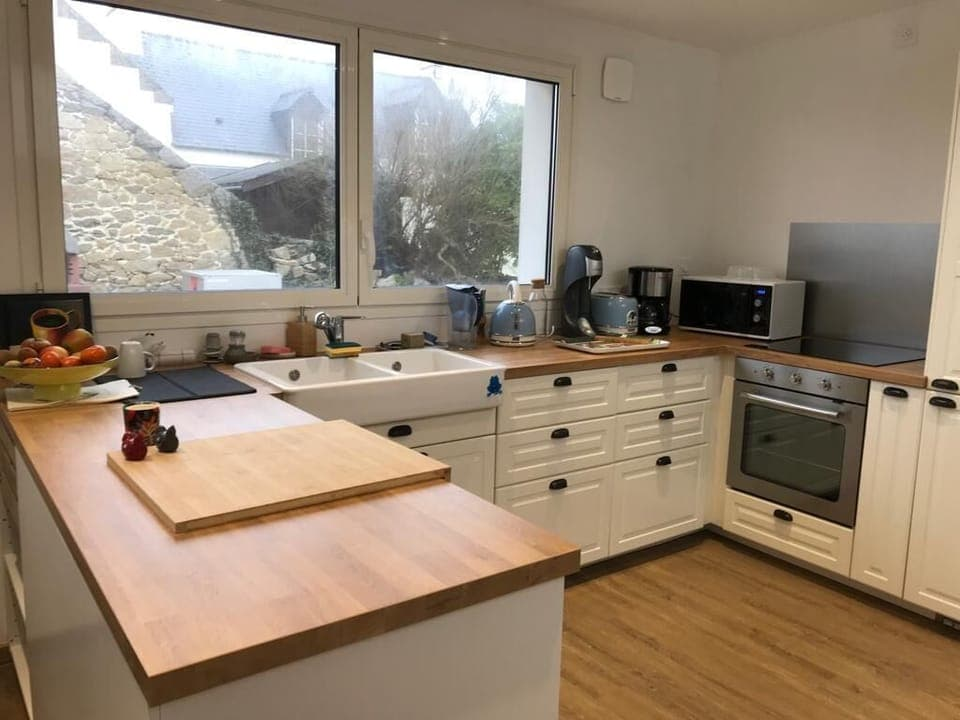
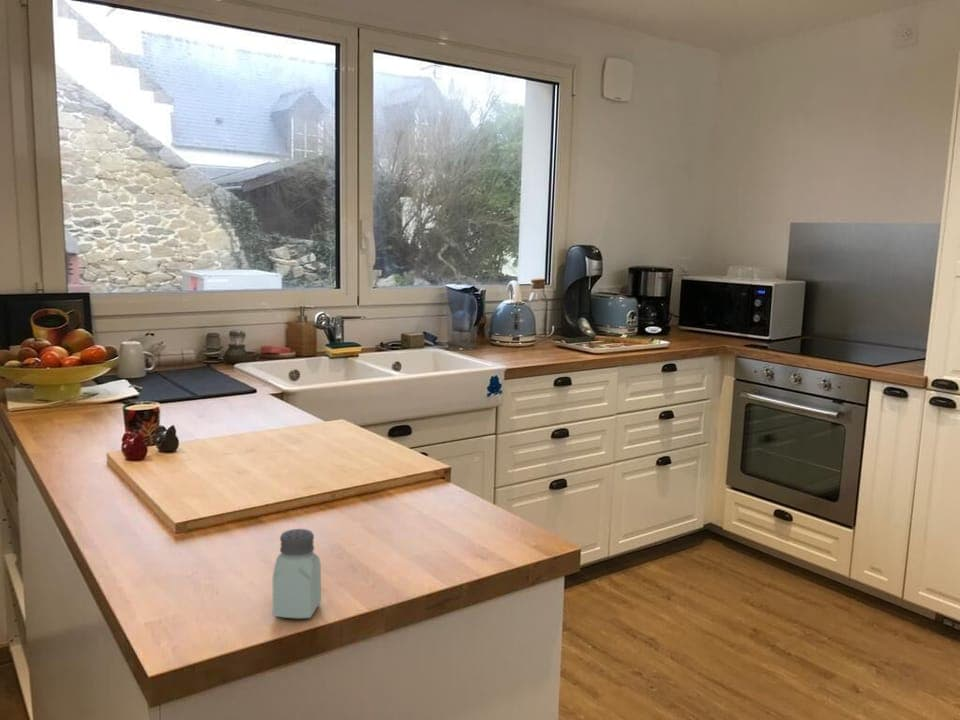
+ saltshaker [272,528,322,620]
